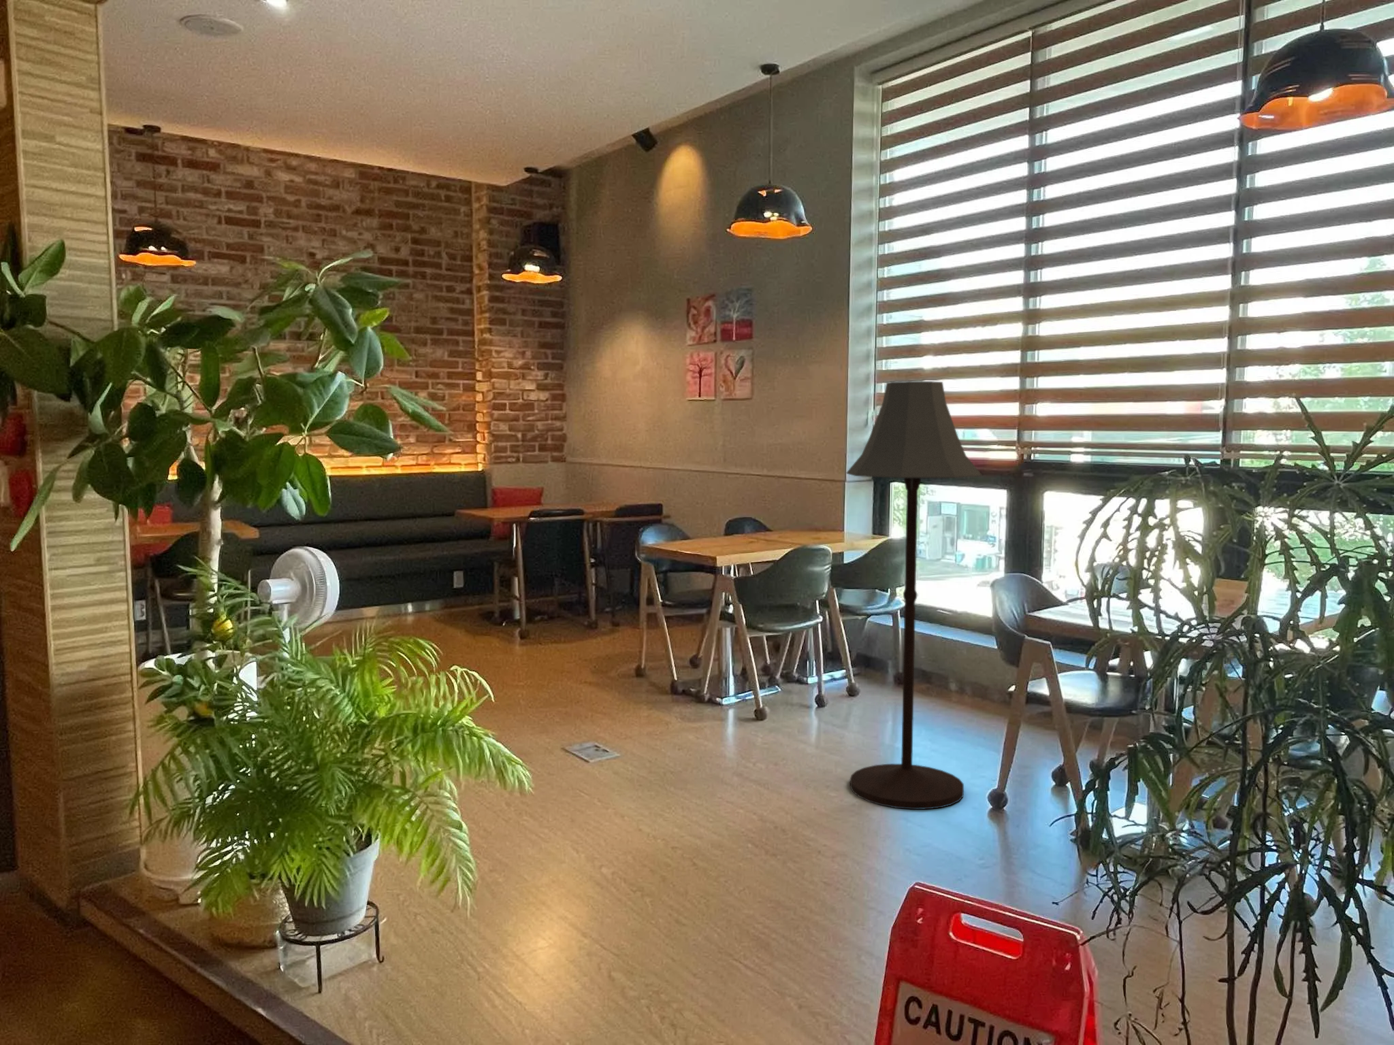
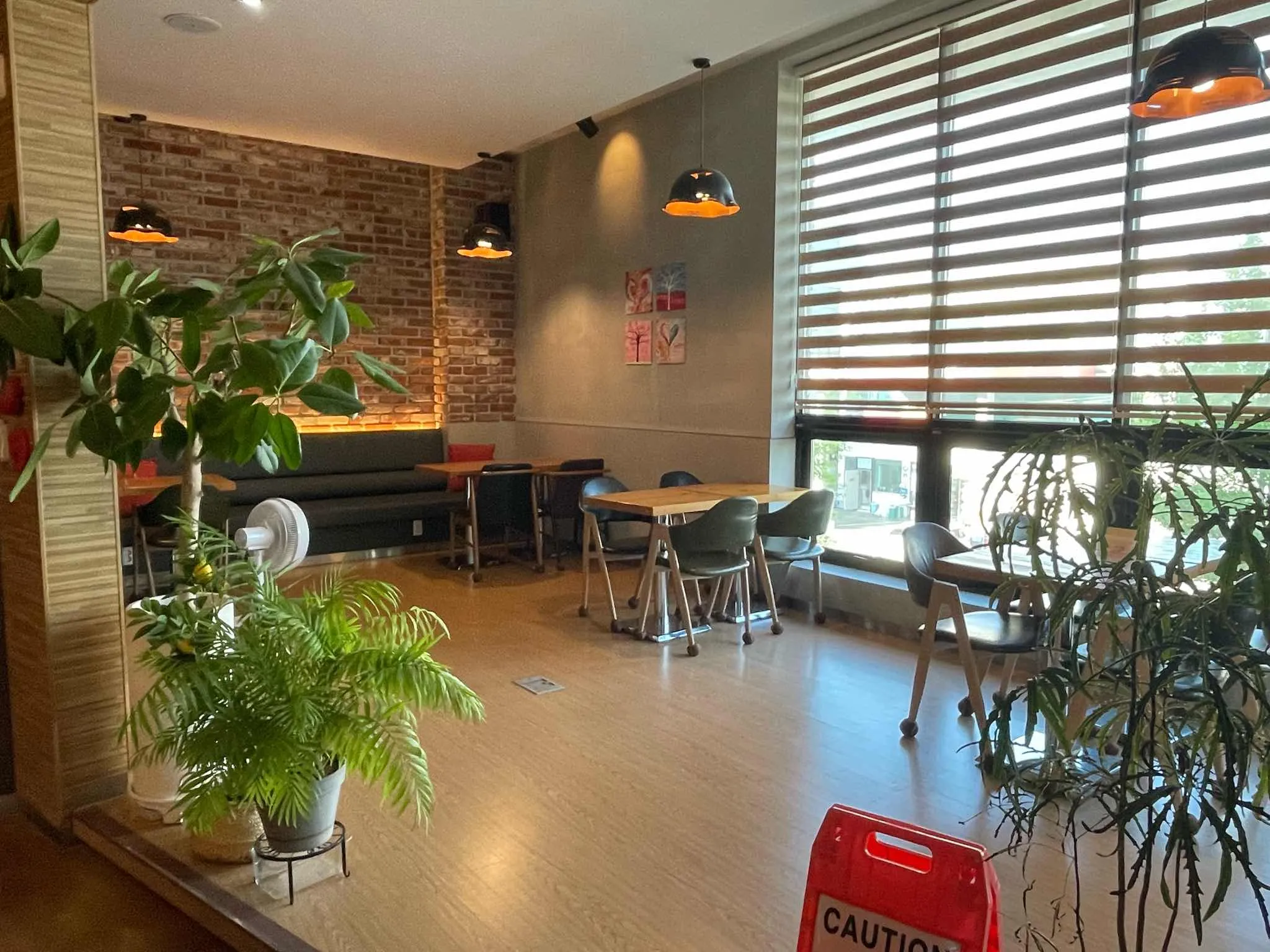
- floor lamp [845,380,982,810]
